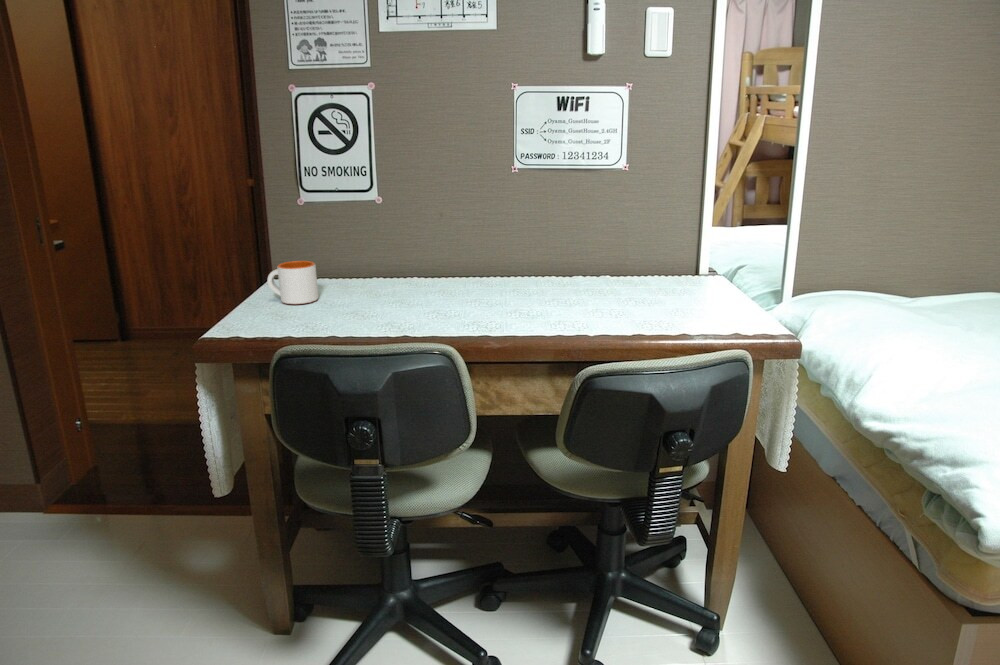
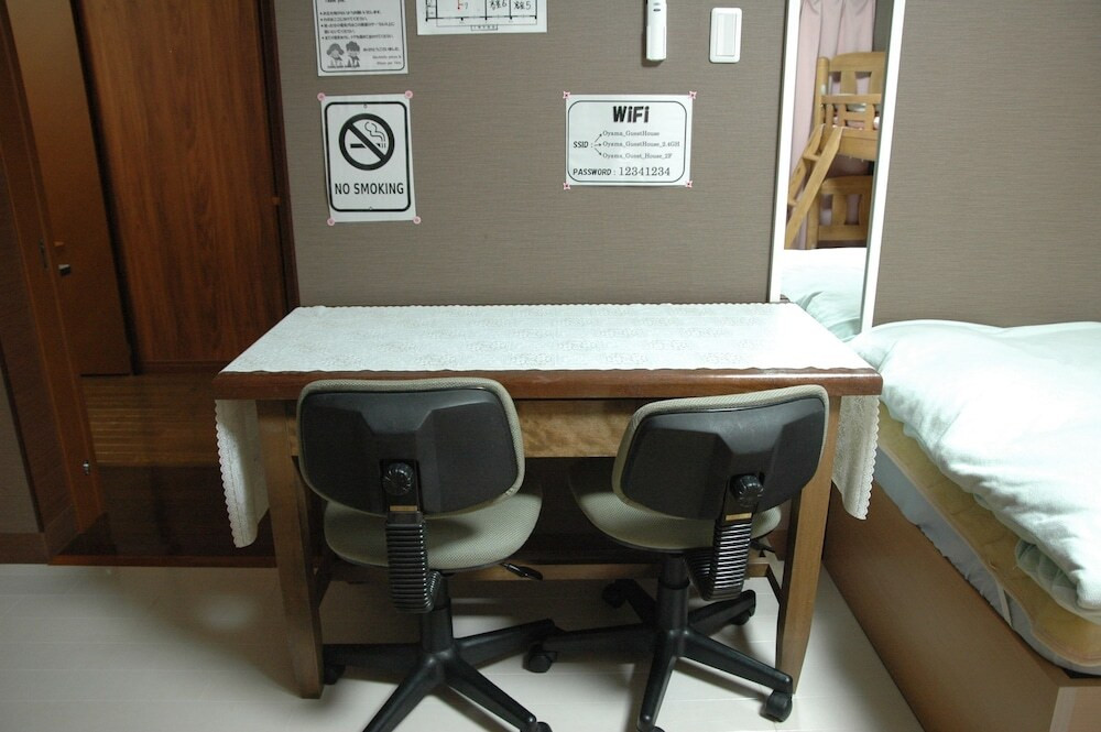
- mug [266,260,319,305]
